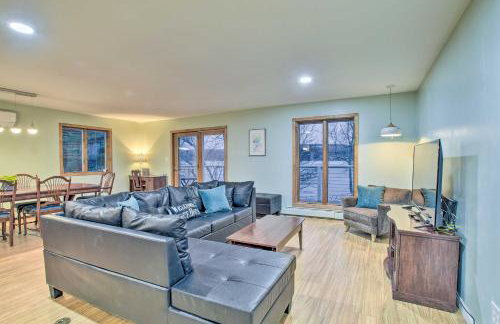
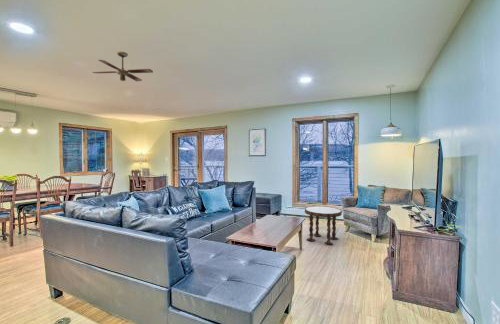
+ ceiling fan [91,51,154,82]
+ side table [304,205,343,246]
